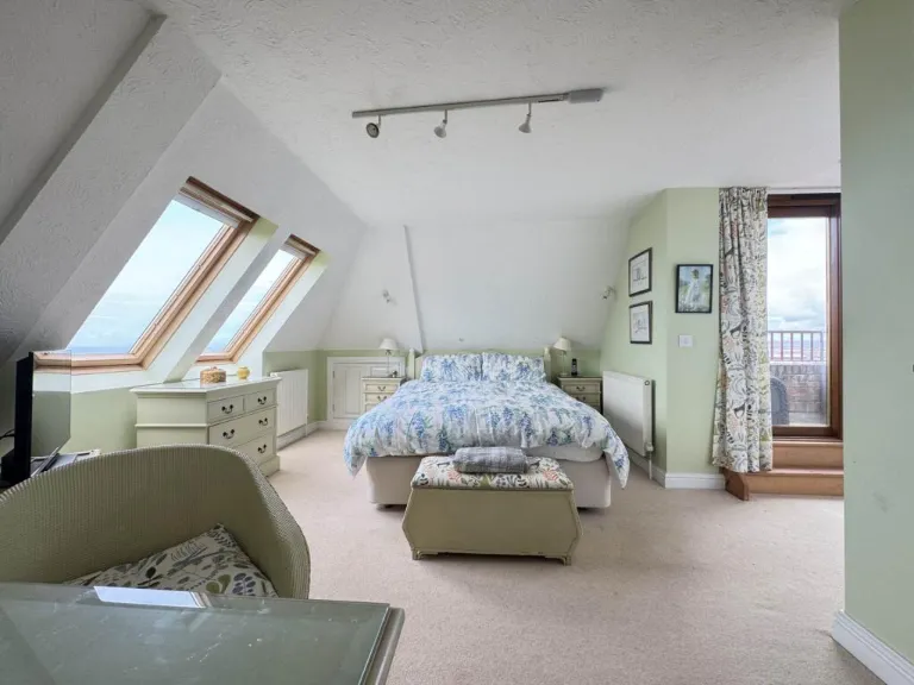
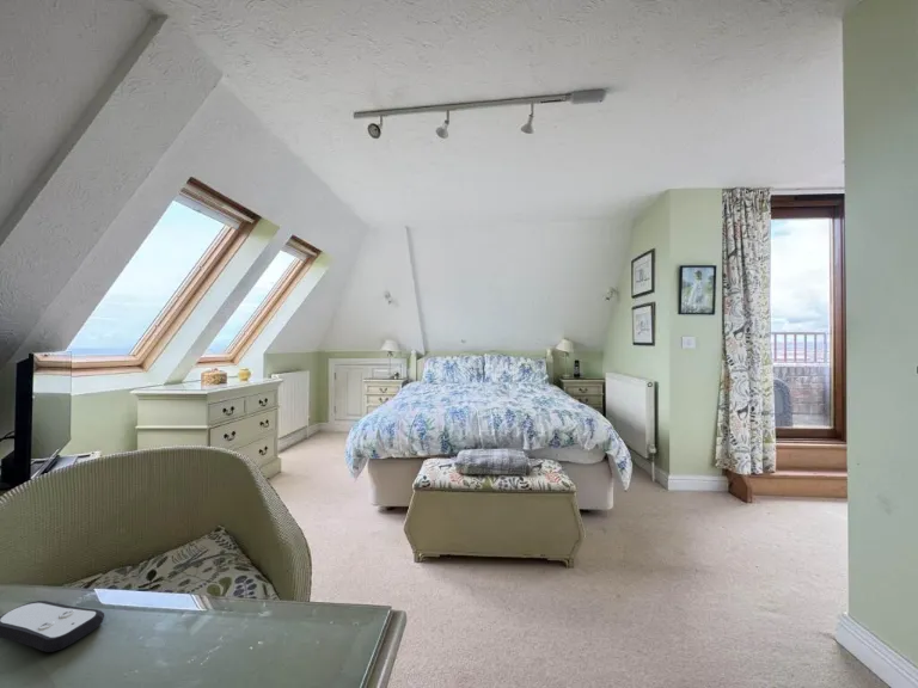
+ remote control [0,600,105,653]
